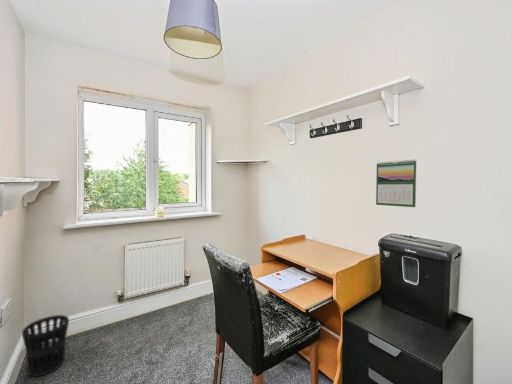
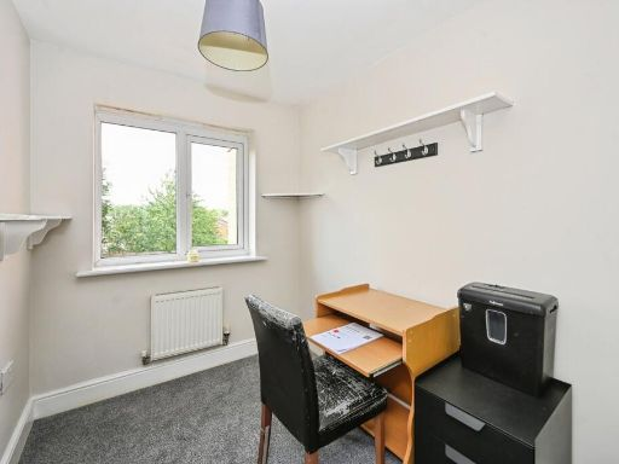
- calendar [375,159,417,208]
- wastebasket [21,314,70,378]
